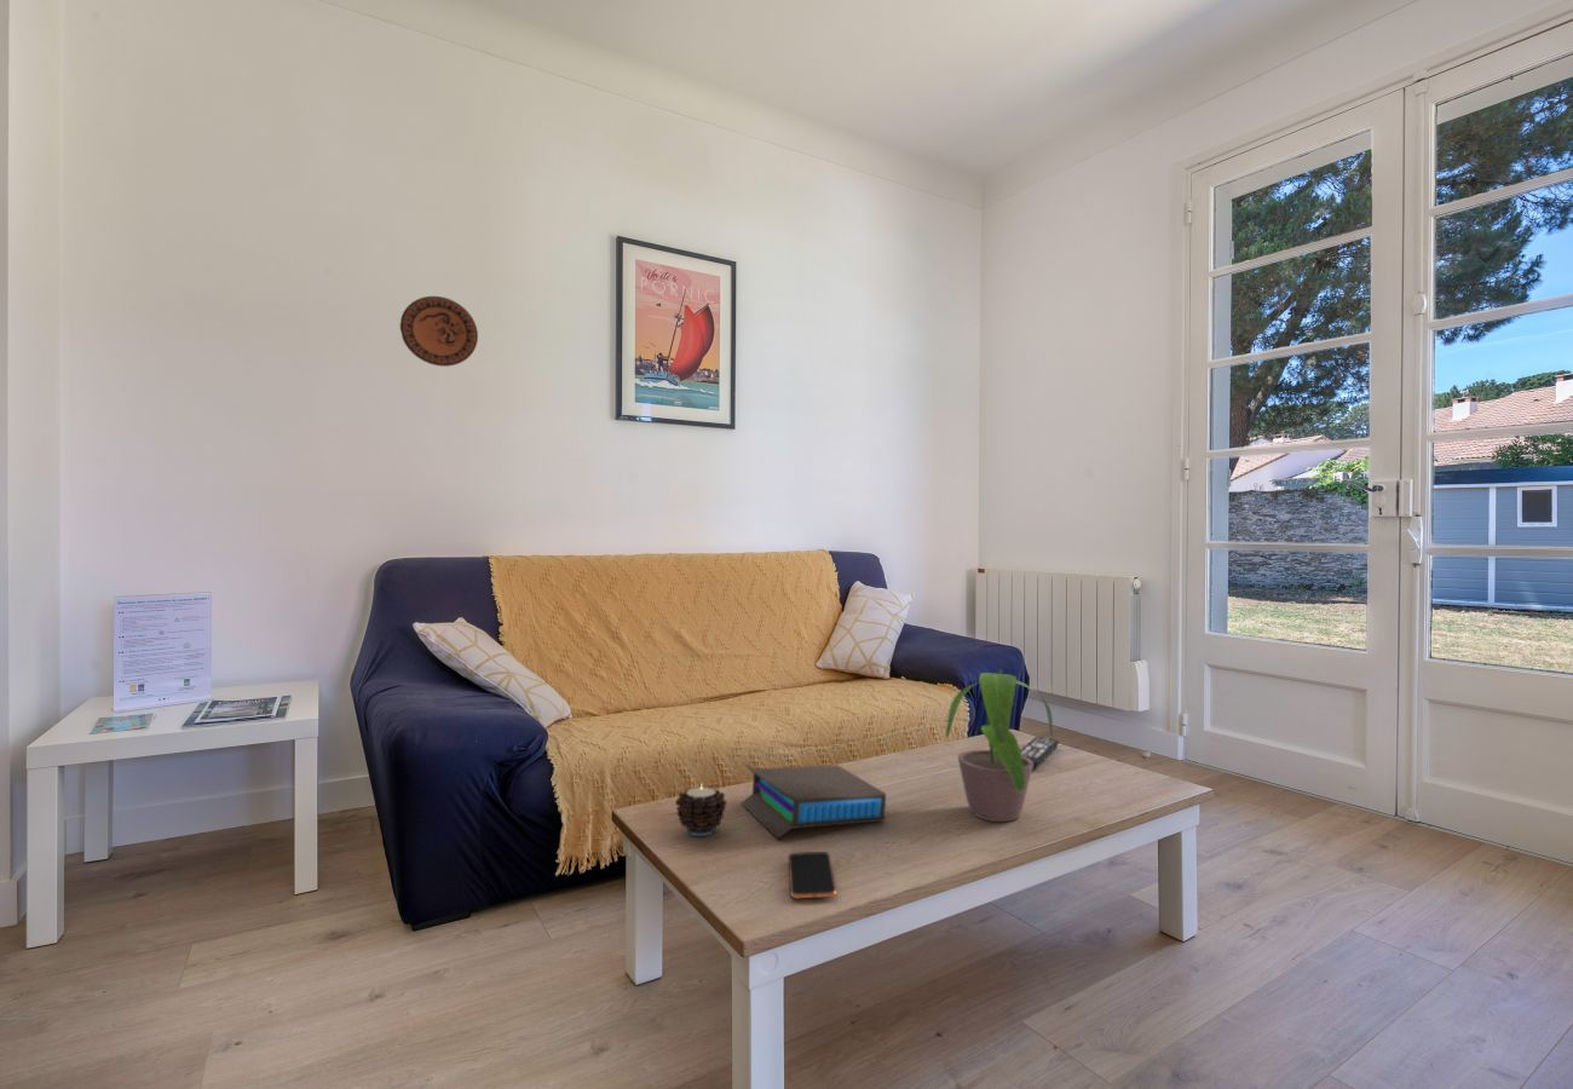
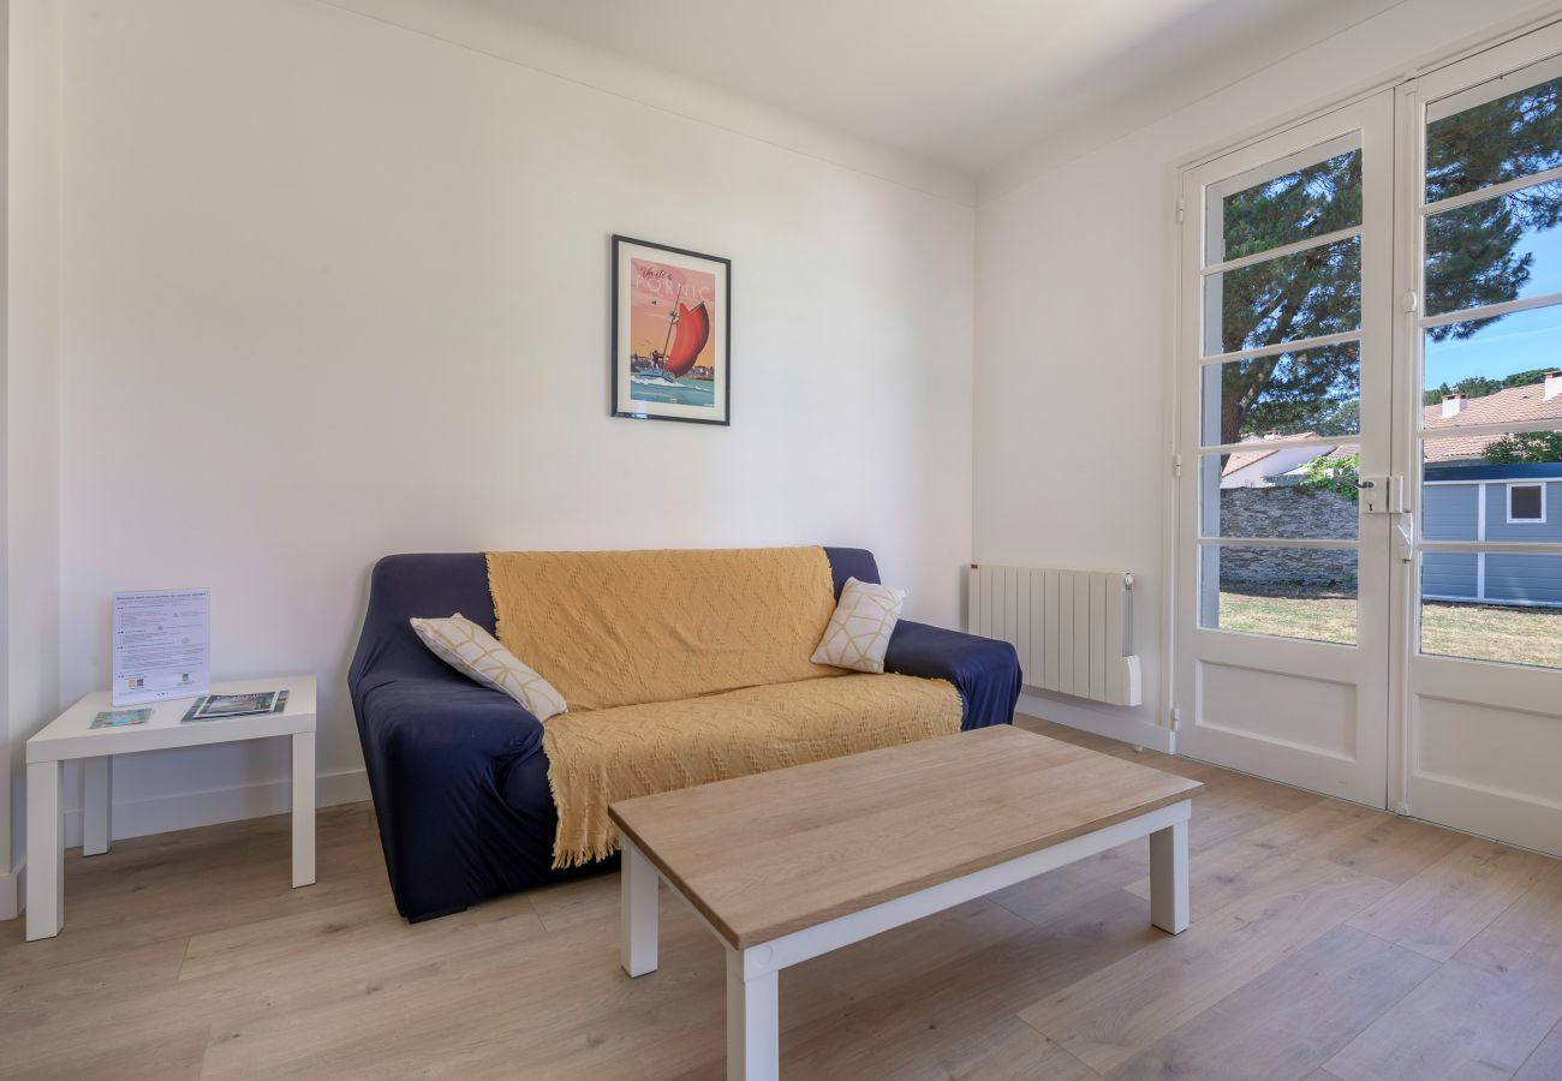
- candle [674,784,728,837]
- potted plant [945,669,1055,823]
- remote control [1020,736,1060,771]
- smartphone [786,851,839,900]
- book [739,762,887,841]
- decorative plate [399,295,479,368]
